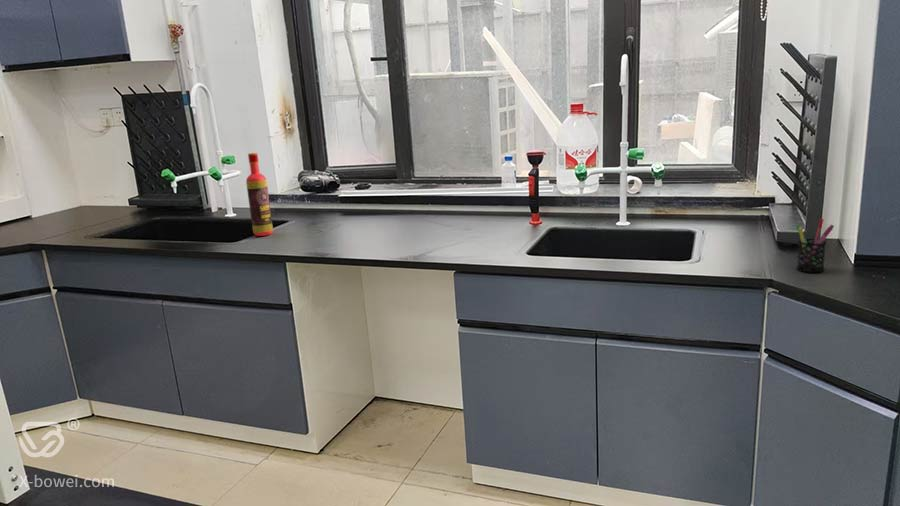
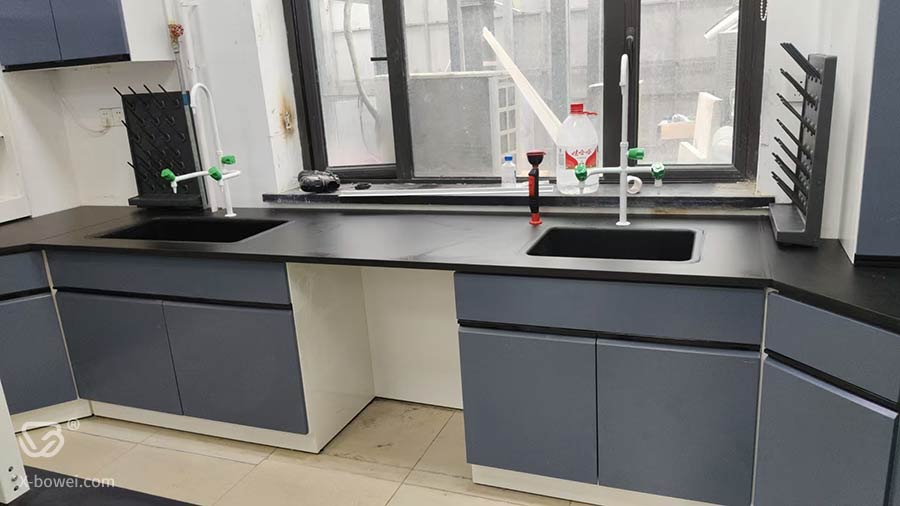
- pen holder [795,218,835,273]
- bottle [245,152,274,237]
